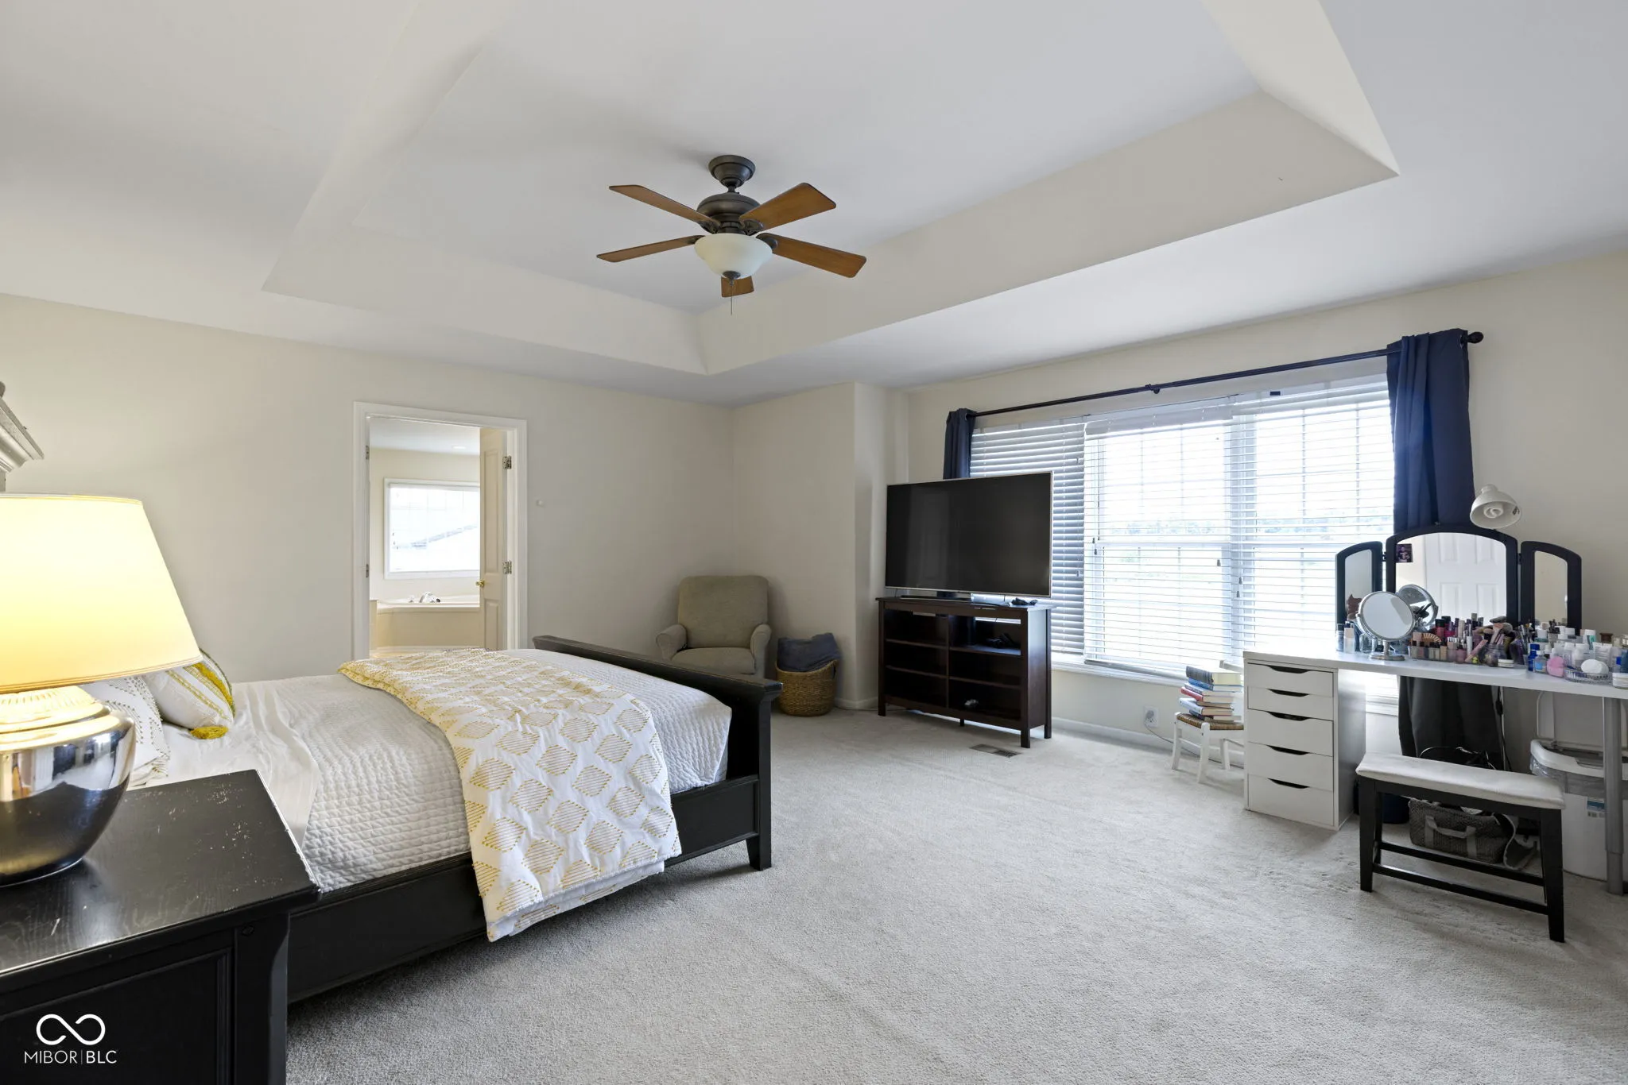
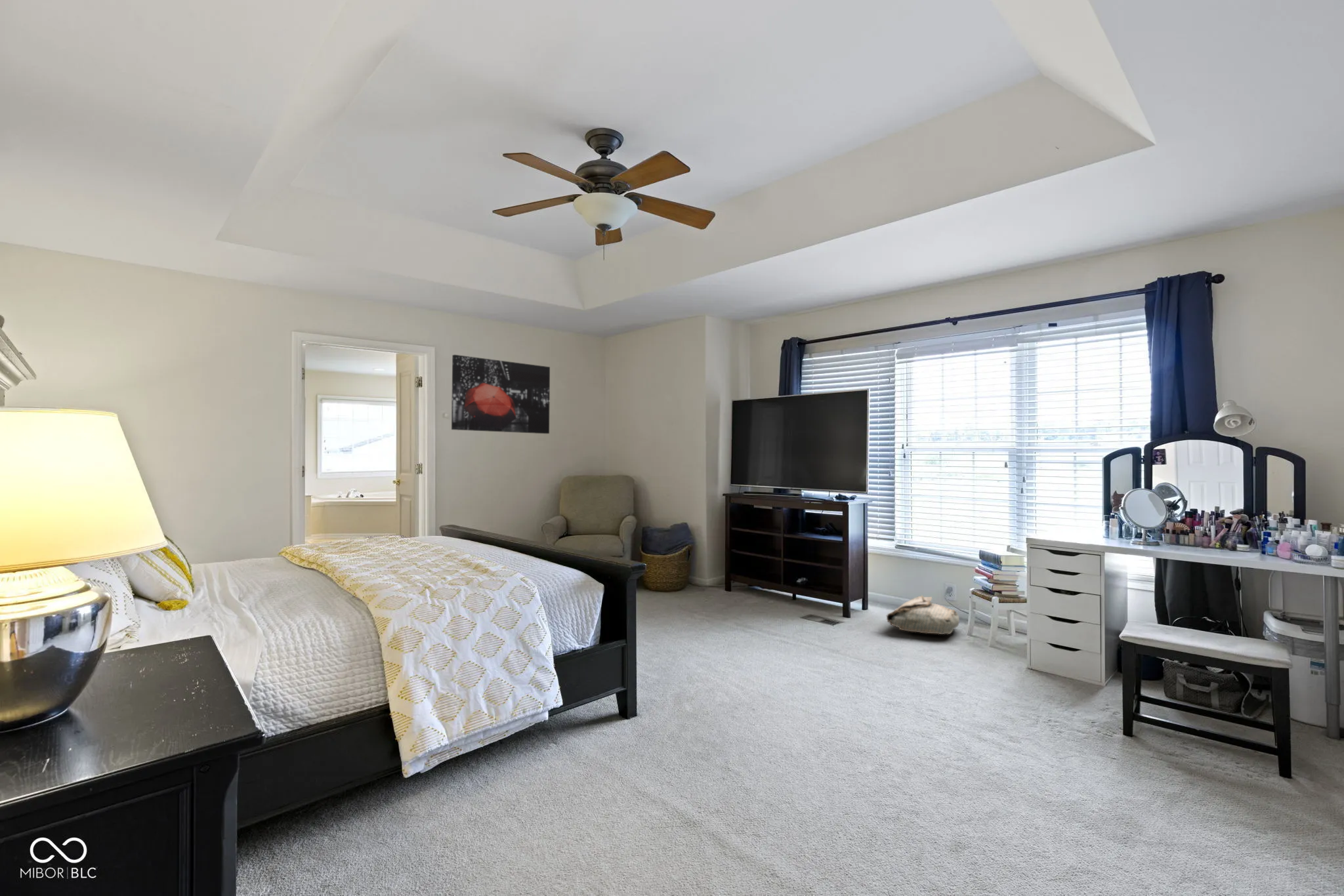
+ wall art [451,354,551,434]
+ bag [885,595,960,635]
